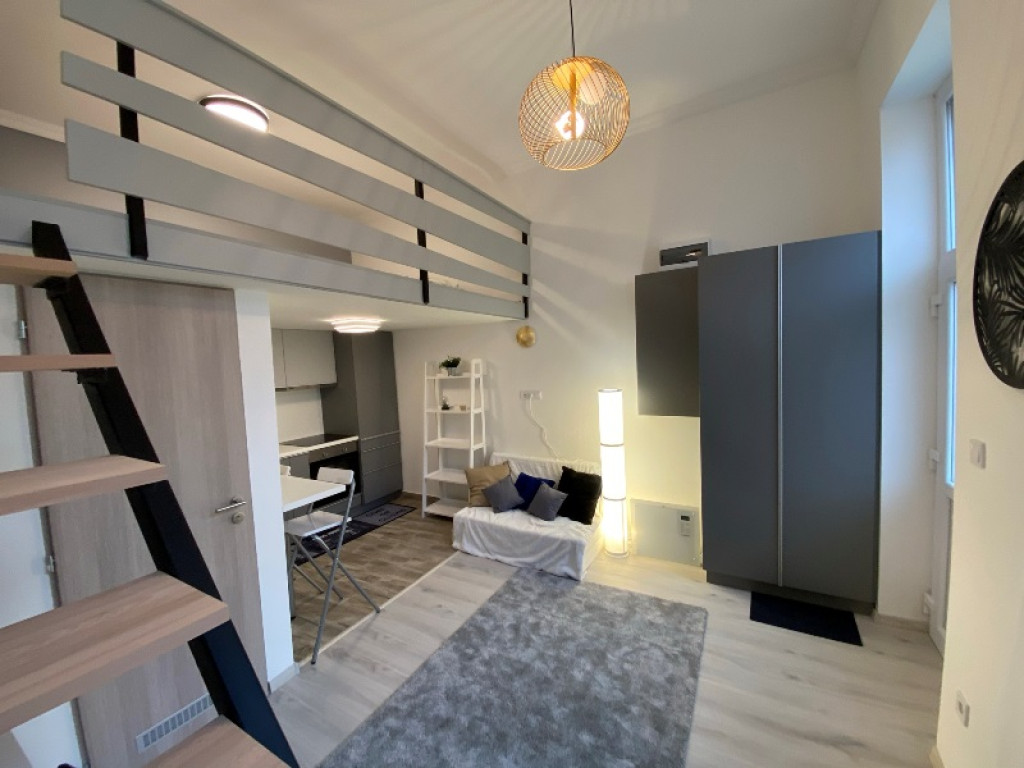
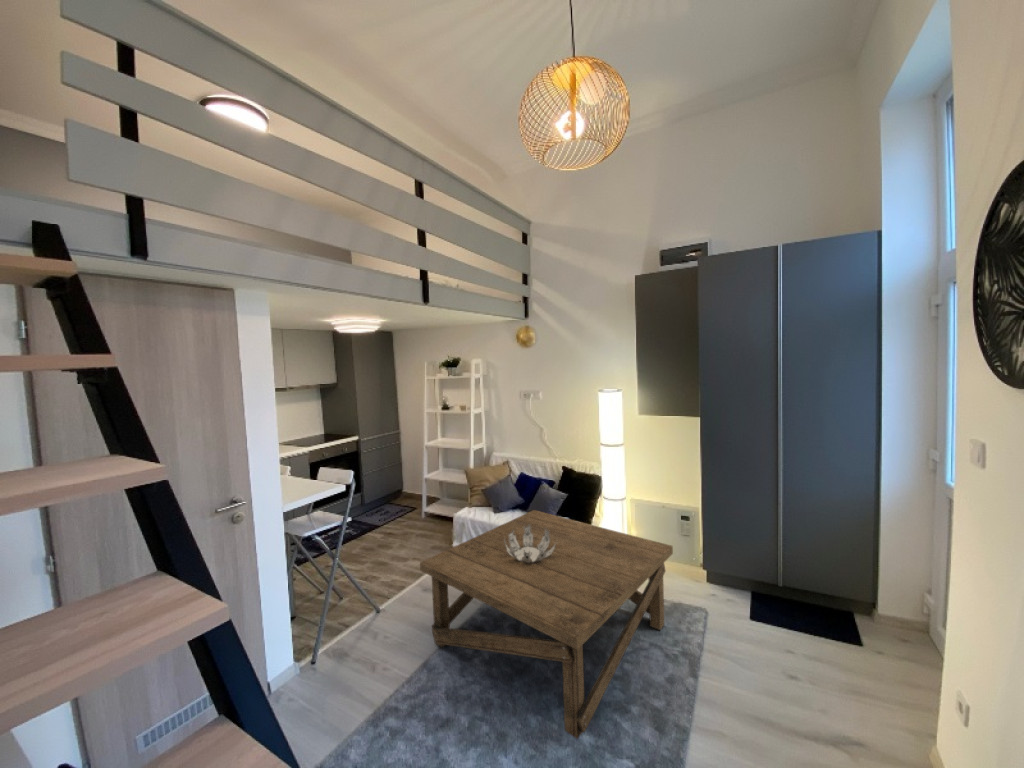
+ coffee table [419,509,674,740]
+ decorative bowl [504,524,557,563]
